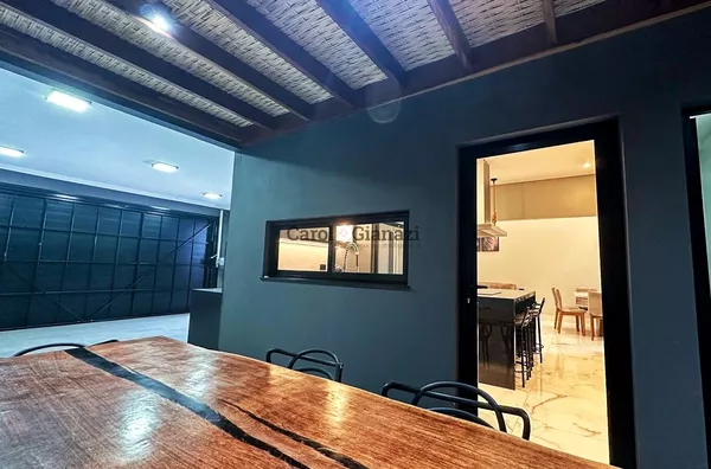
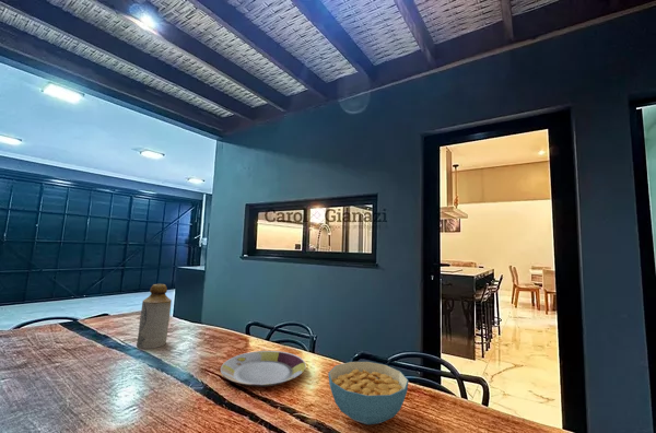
+ plate [220,350,307,387]
+ bottle [136,283,173,350]
+ cereal bowl [327,361,410,425]
